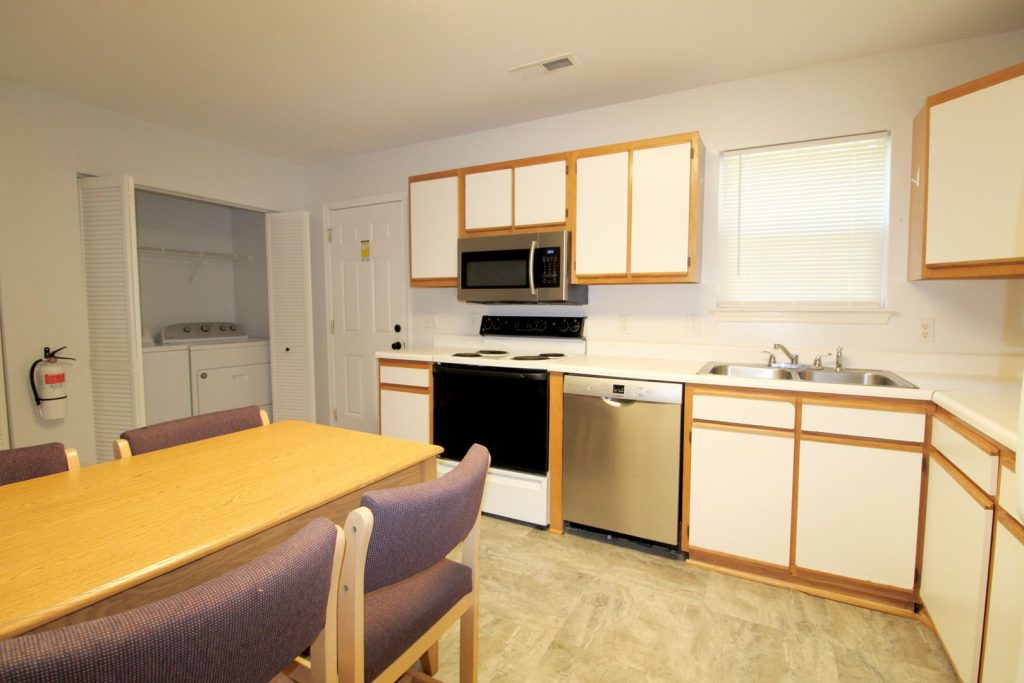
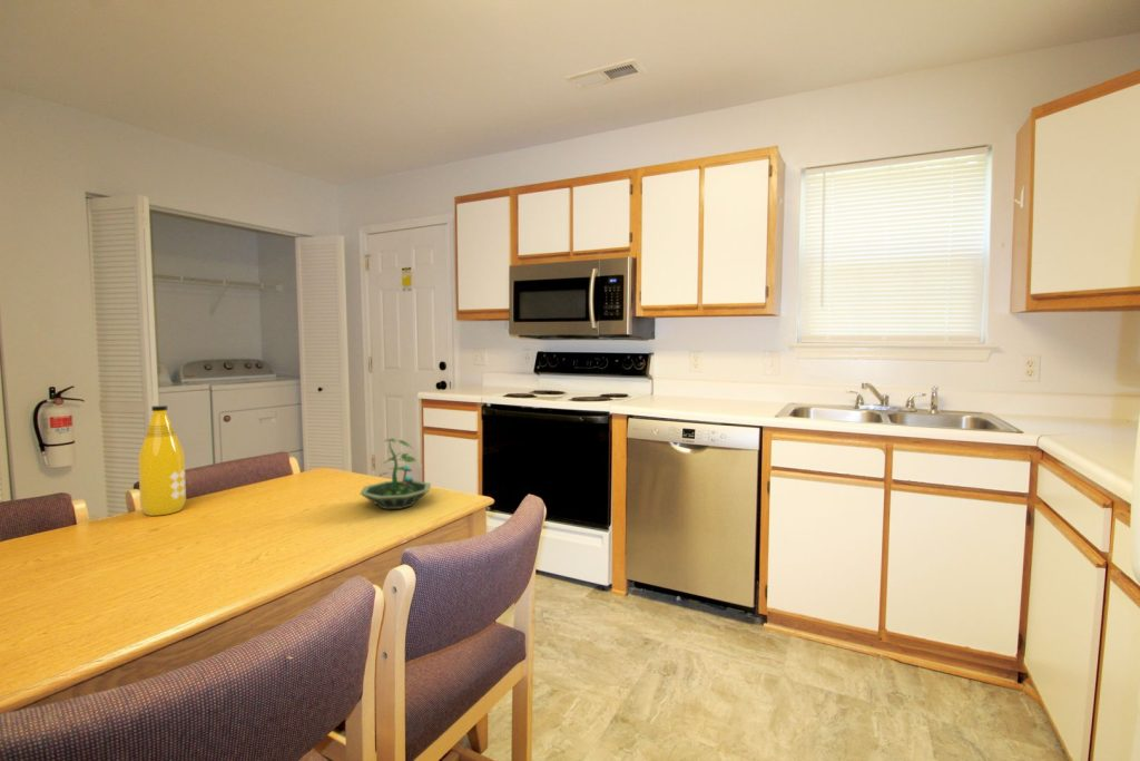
+ bottle [137,404,187,517]
+ terrarium [358,437,432,510]
